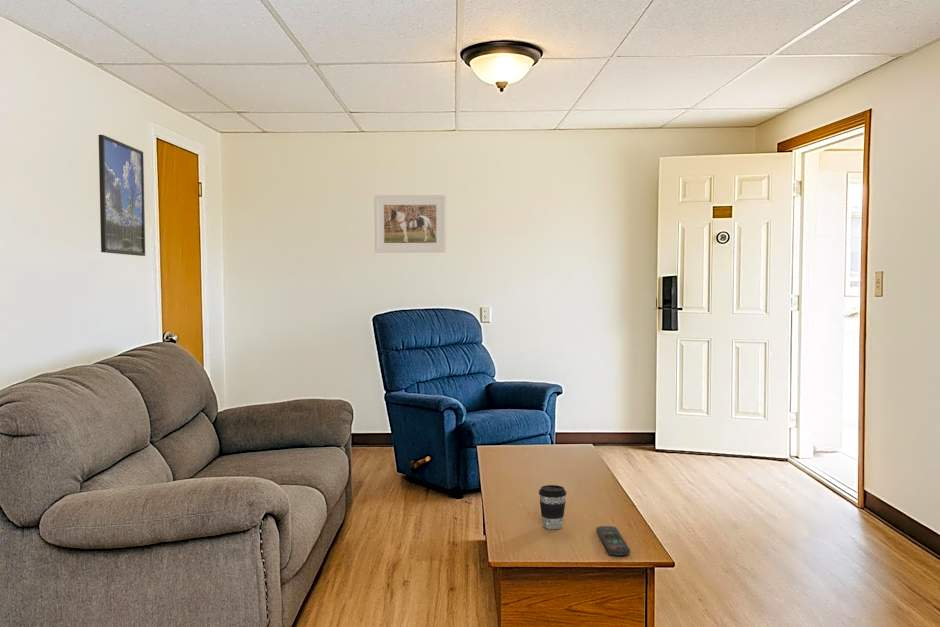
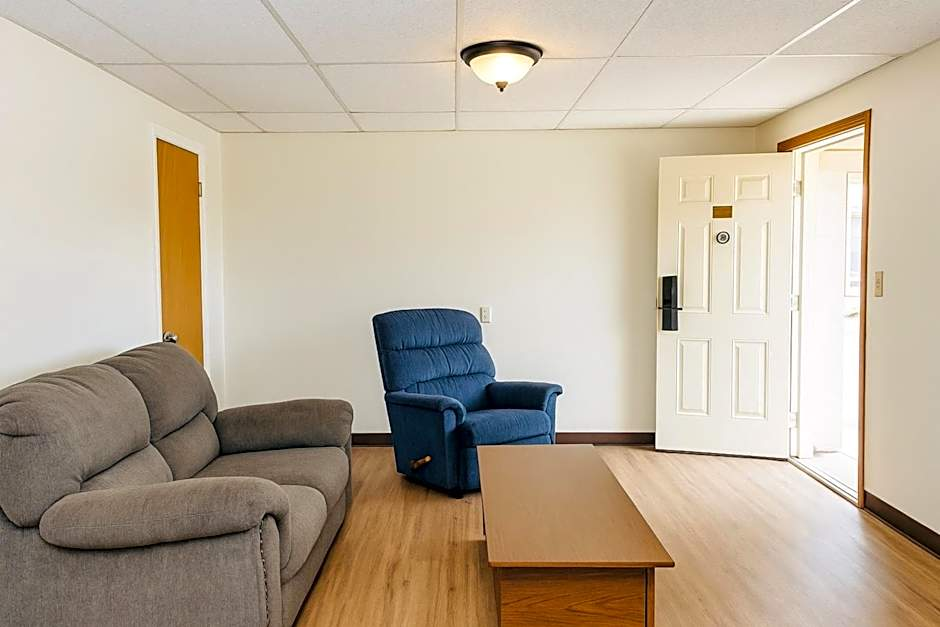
- coffee cup [538,484,567,530]
- remote control [596,525,631,557]
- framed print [97,134,146,257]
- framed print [373,194,447,254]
